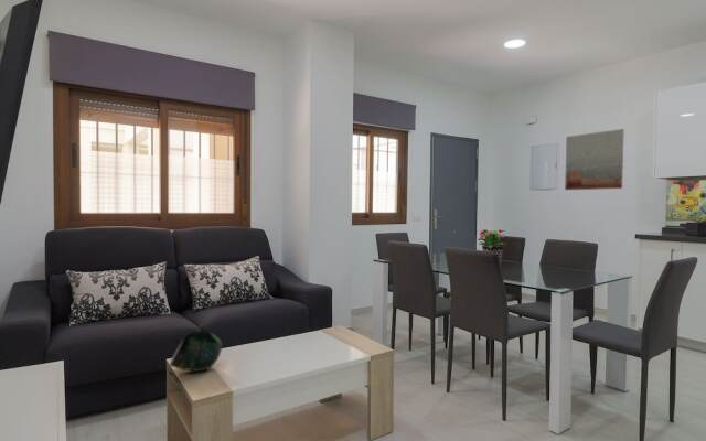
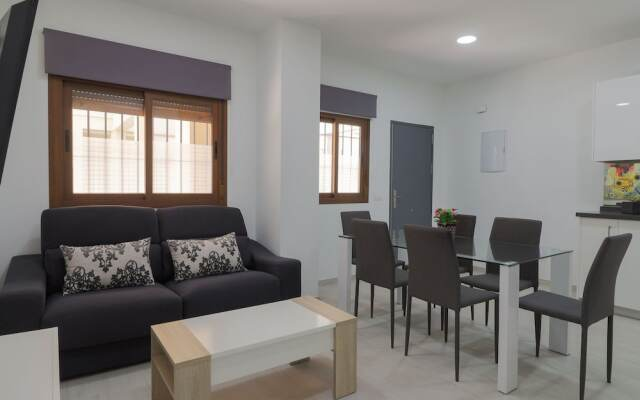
- wall art [564,128,625,191]
- decorative bowl [168,331,223,373]
